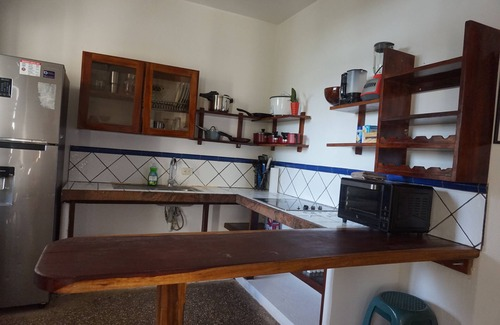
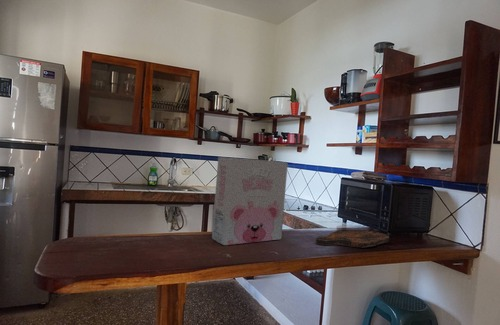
+ cereal box [211,156,289,246]
+ cutting board [315,229,390,248]
